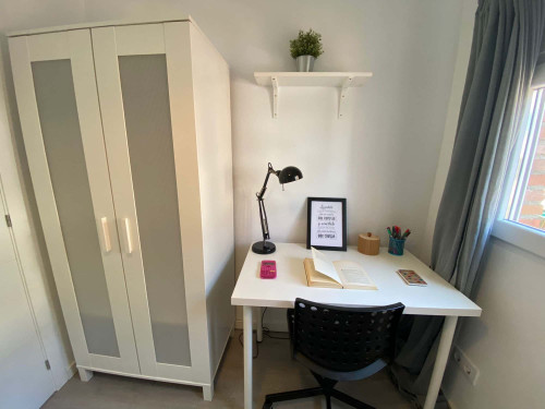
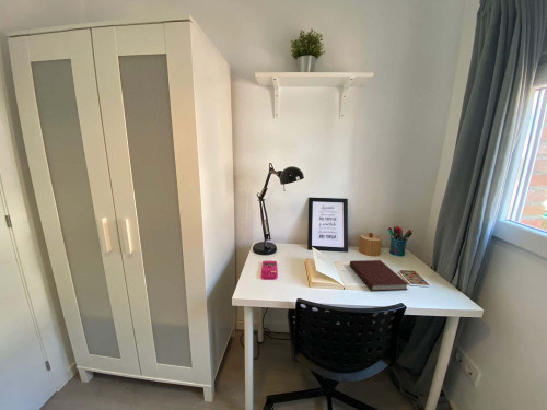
+ notebook [349,259,409,292]
